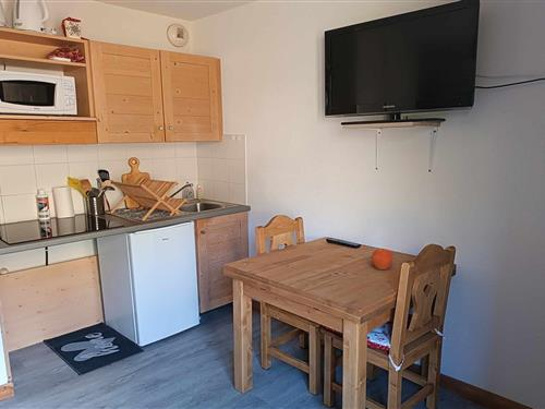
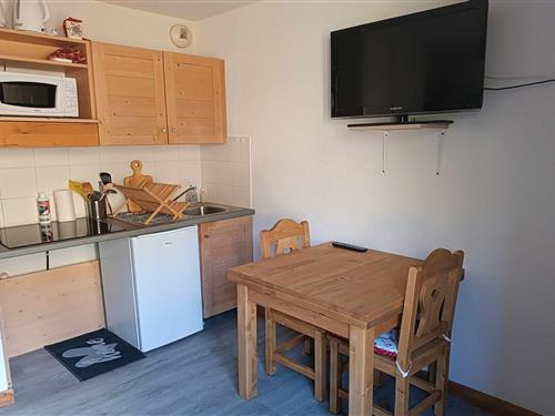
- fruit [371,248,395,270]
